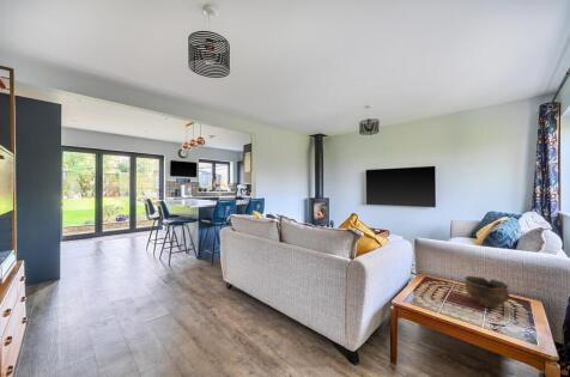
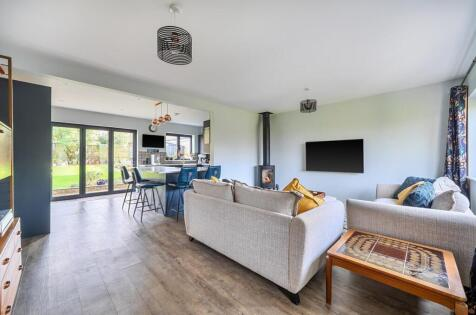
- bowl [463,275,510,310]
